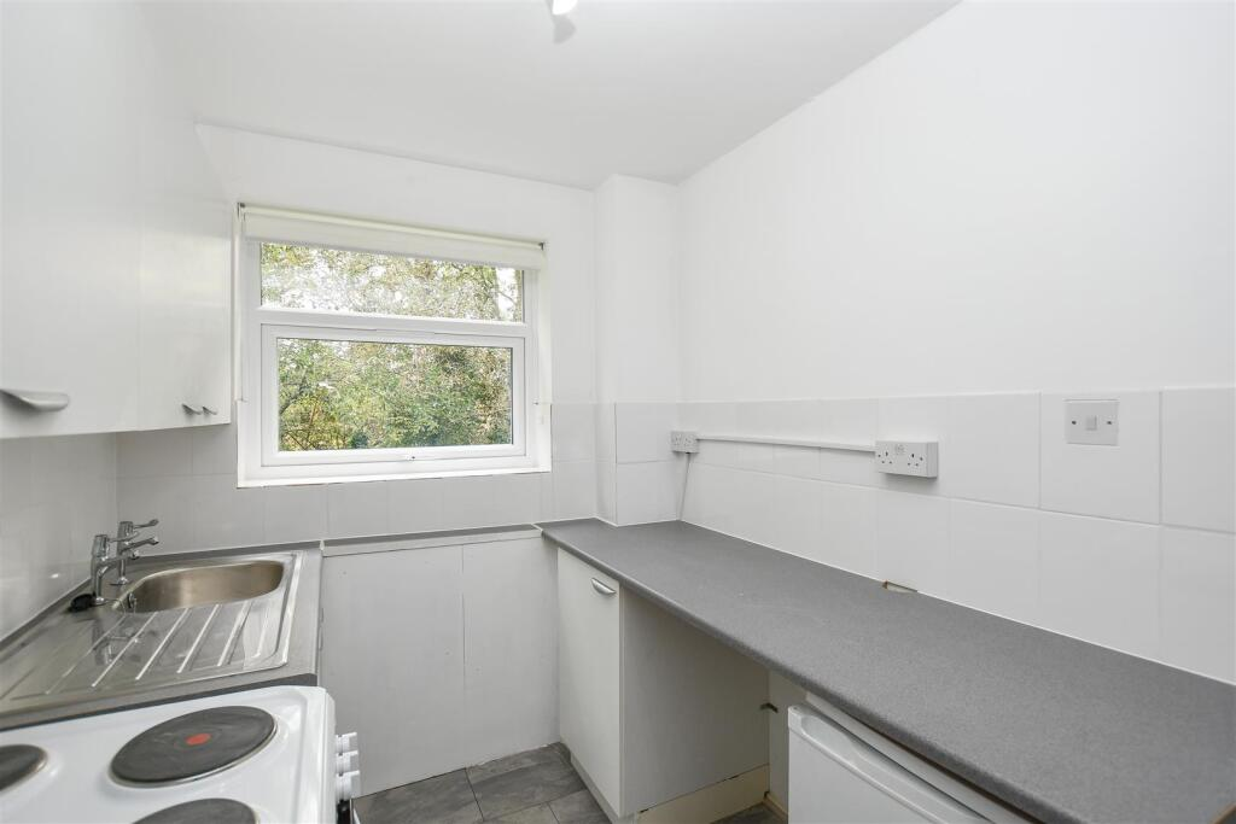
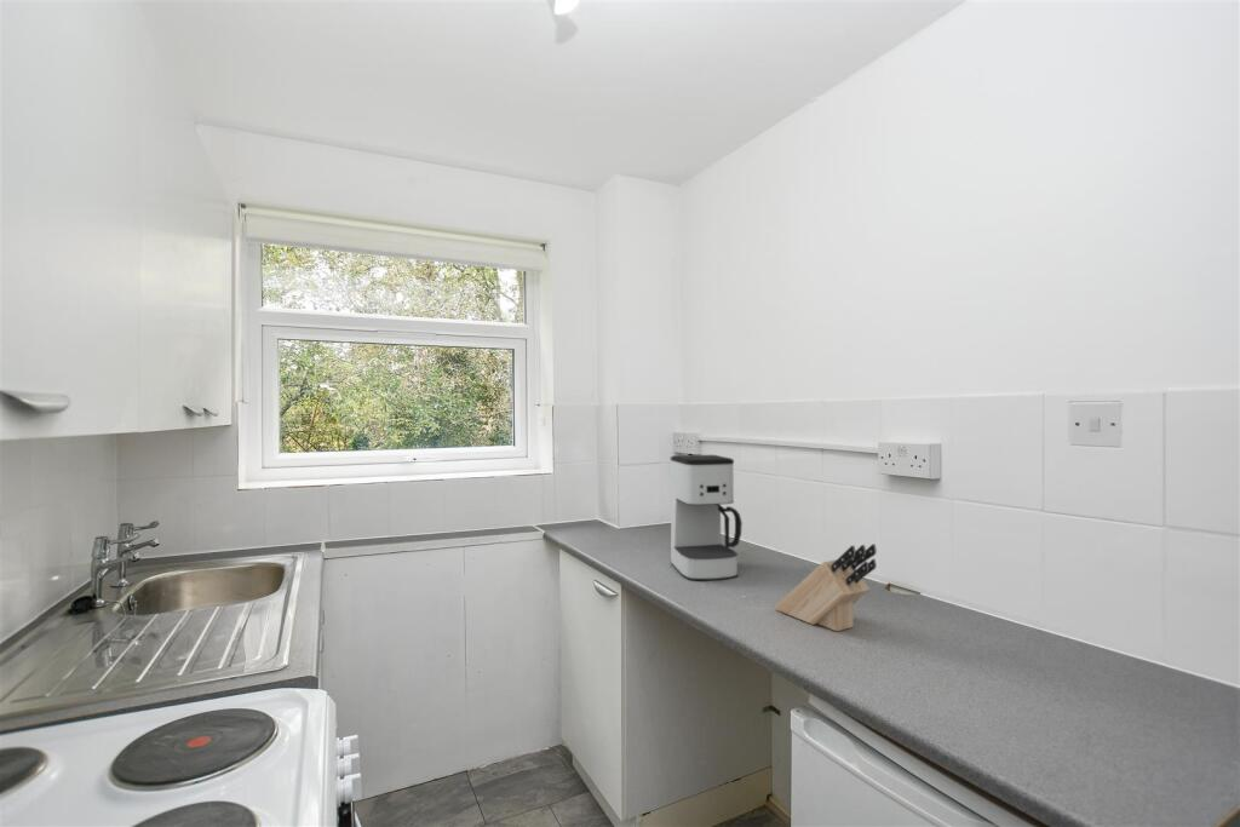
+ knife block [774,542,878,632]
+ coffee maker [670,454,744,581]
